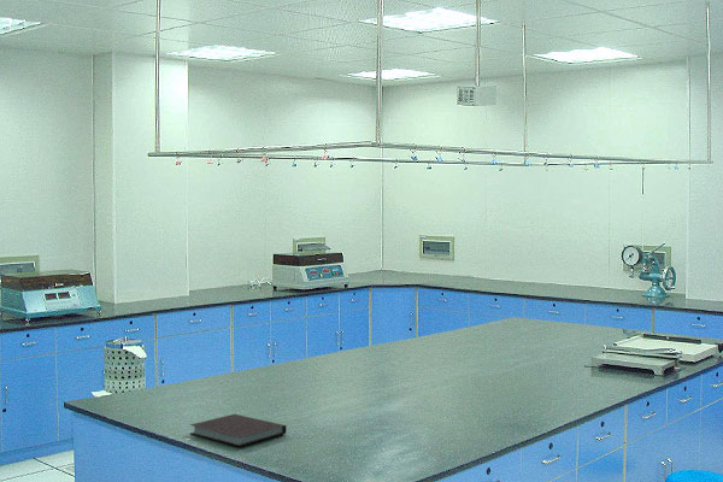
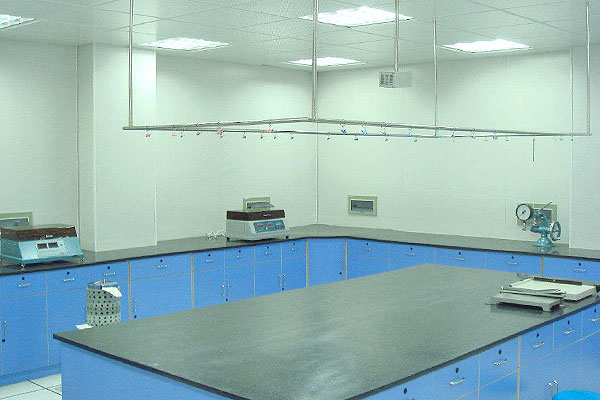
- notebook [189,413,287,448]
